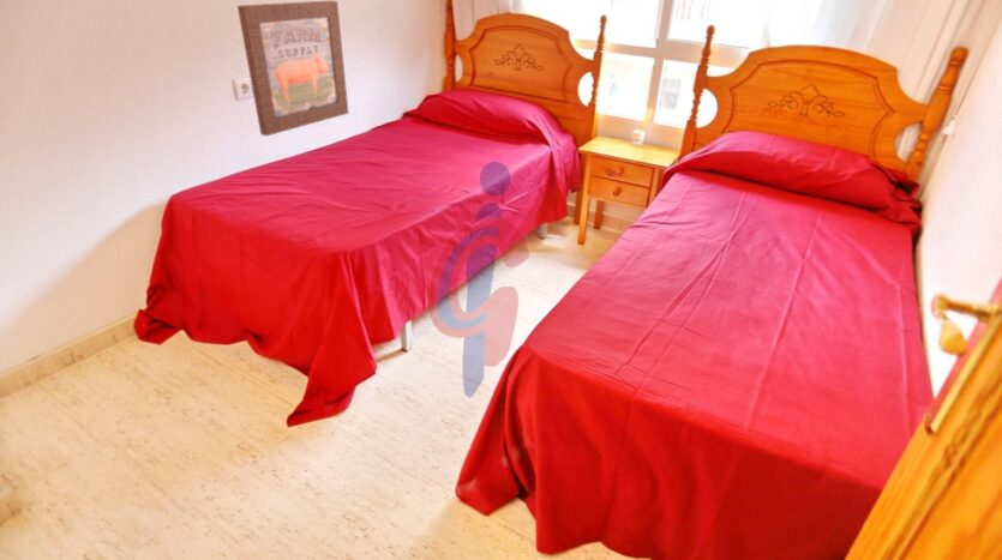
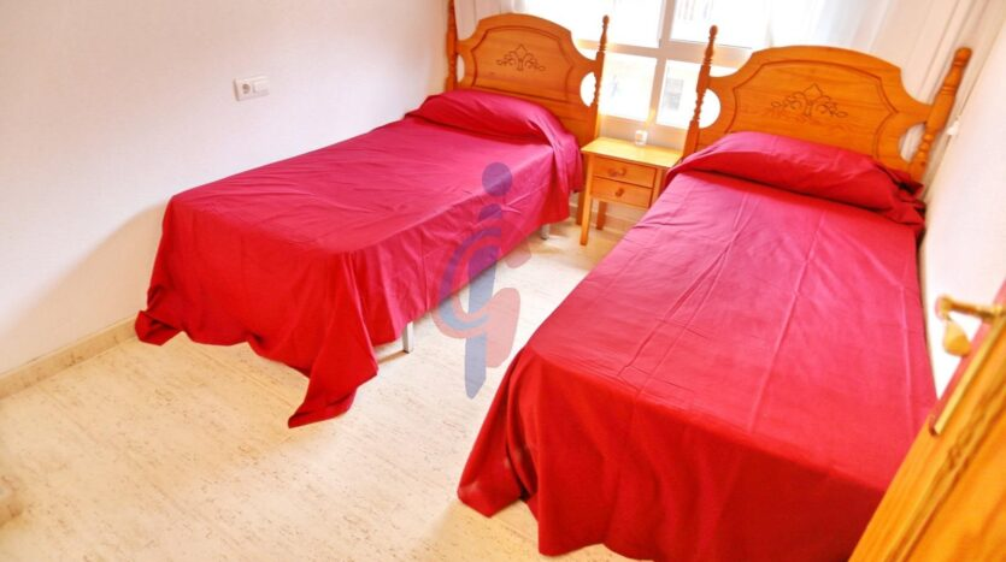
- wall art [236,0,350,137]
